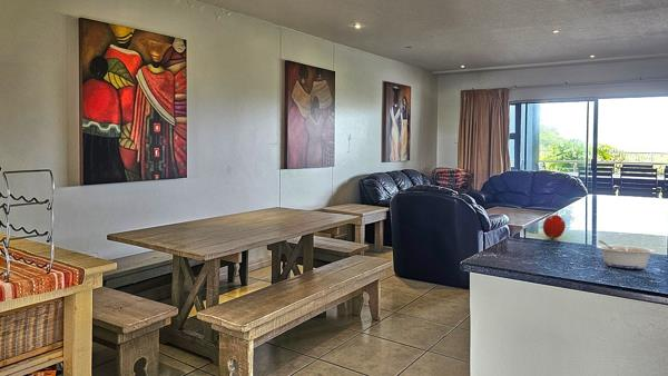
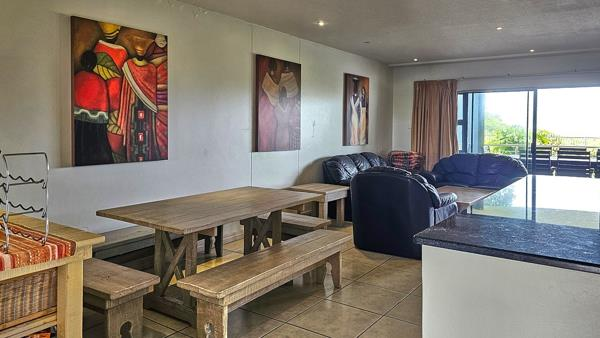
- legume [597,239,656,269]
- fruit [542,211,567,239]
